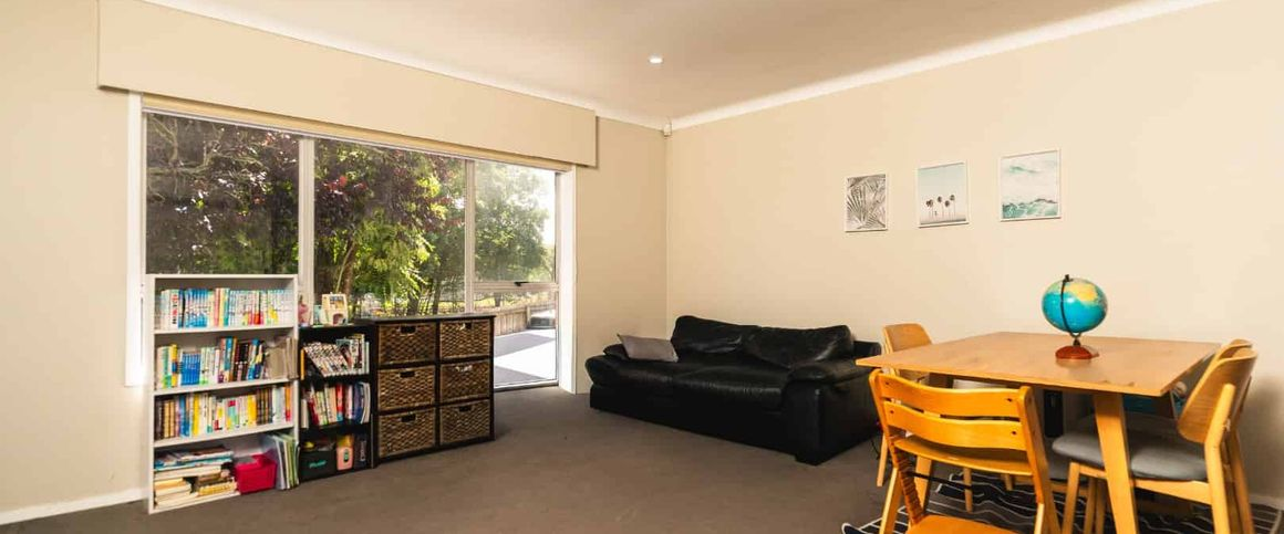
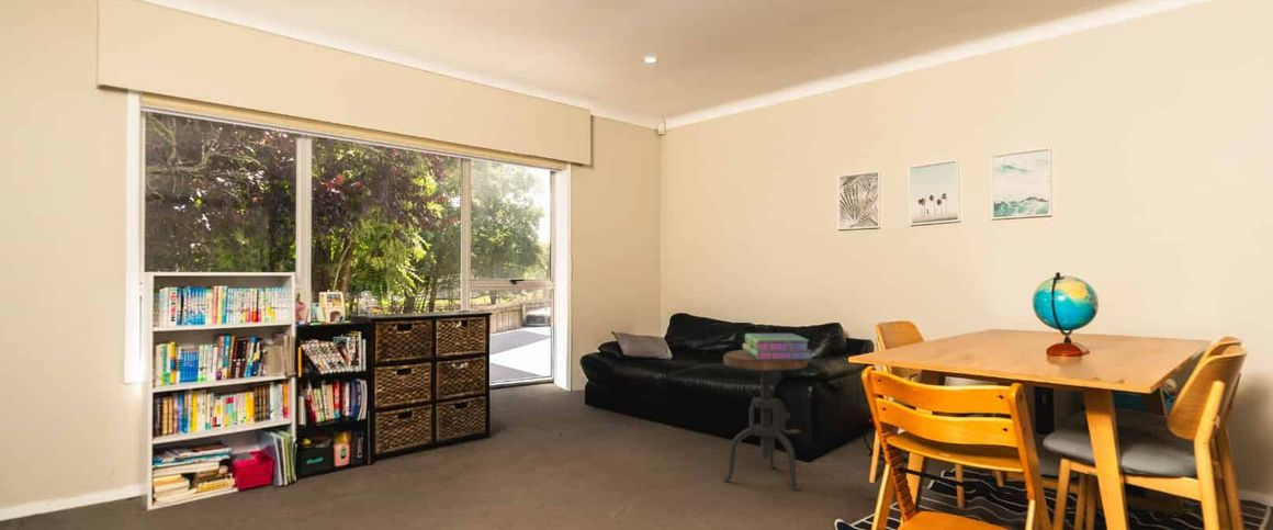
+ stack of books [742,332,813,360]
+ side table [722,349,809,492]
